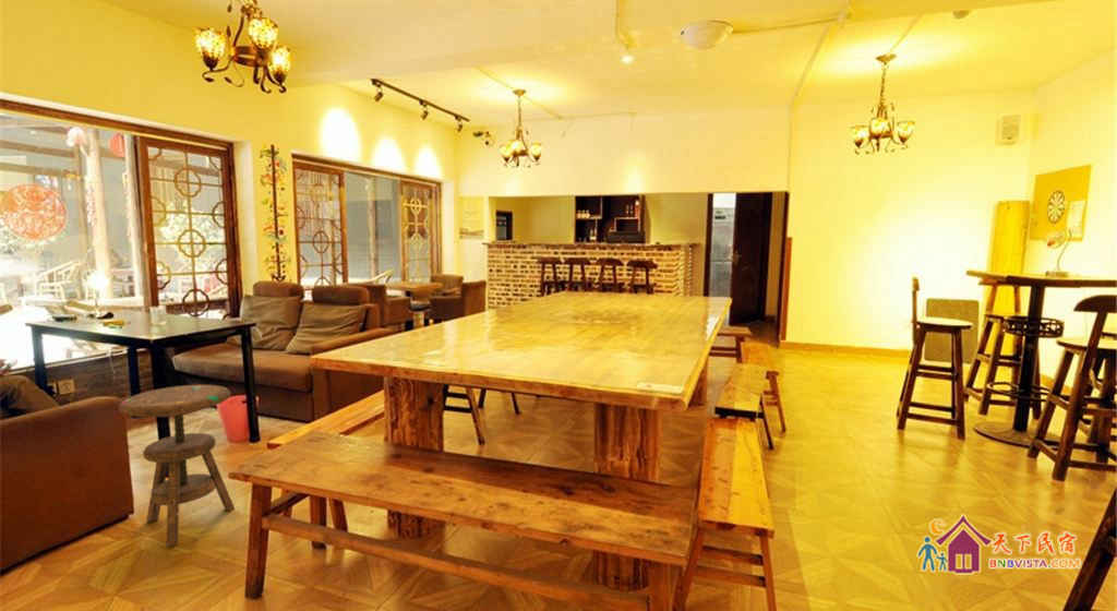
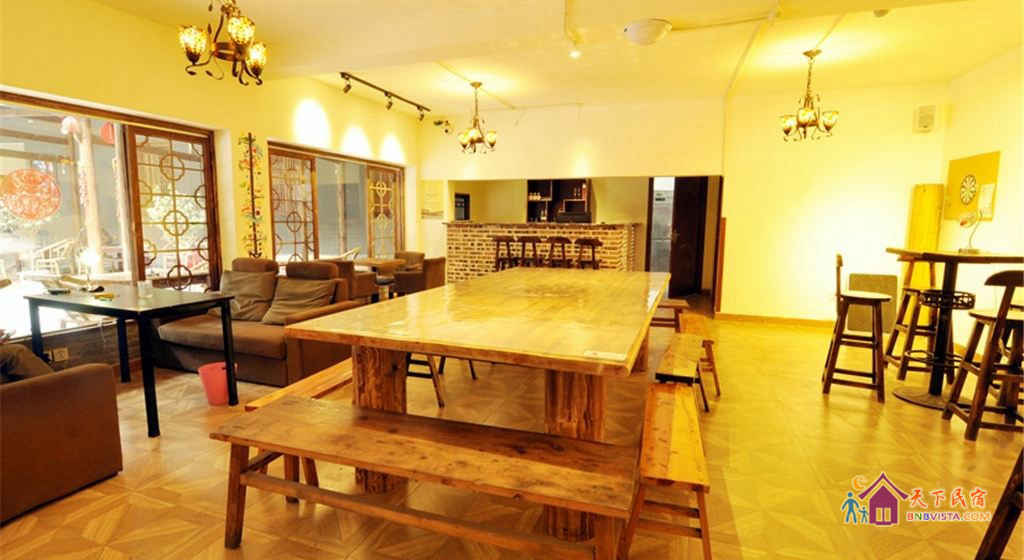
- side table [118,384,236,548]
